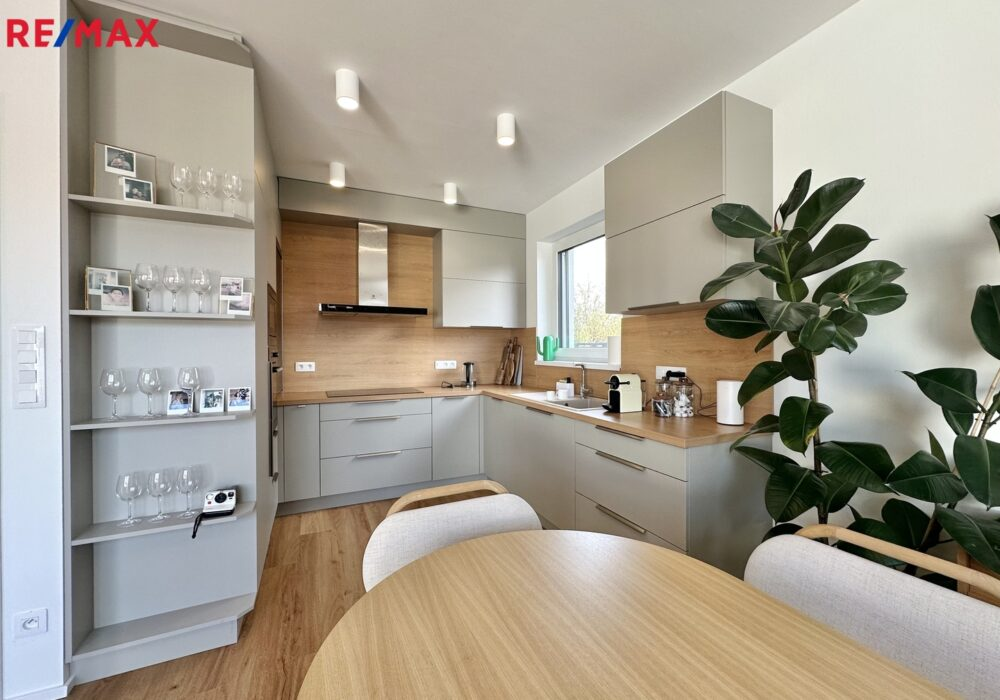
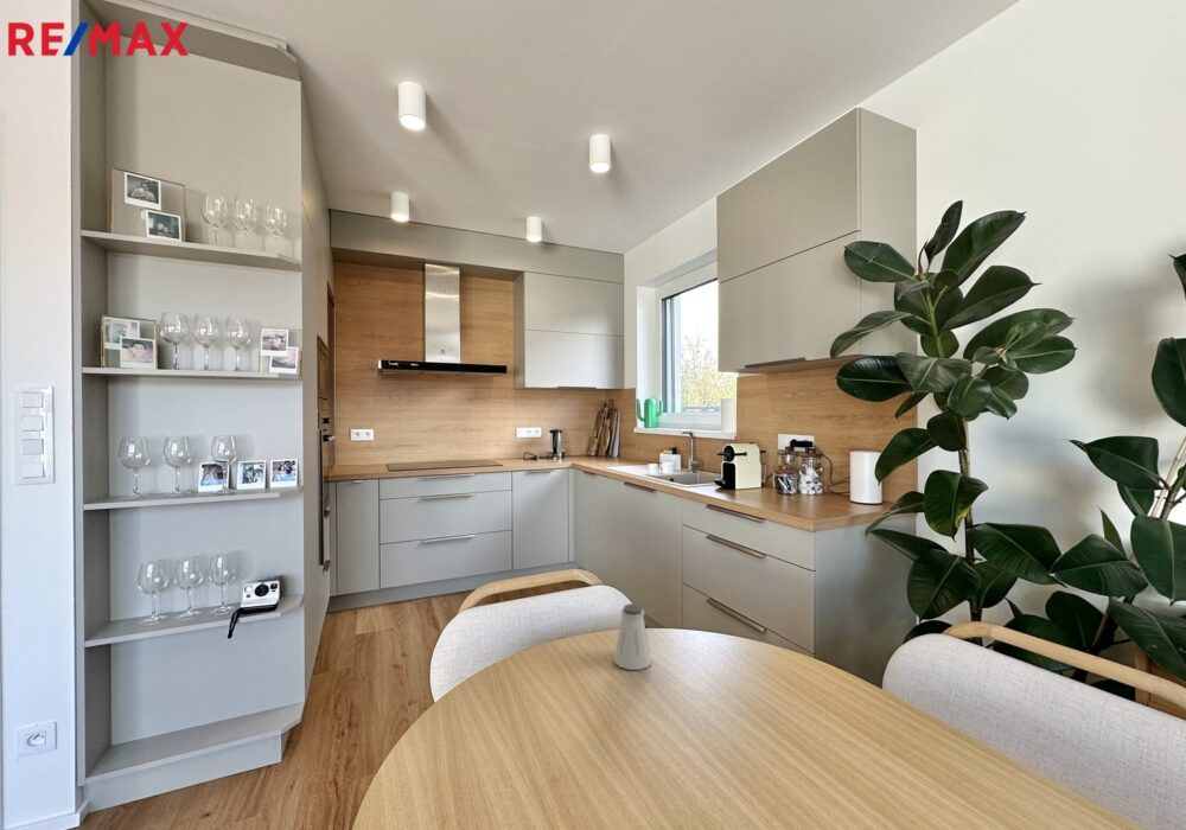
+ saltshaker [613,602,653,671]
